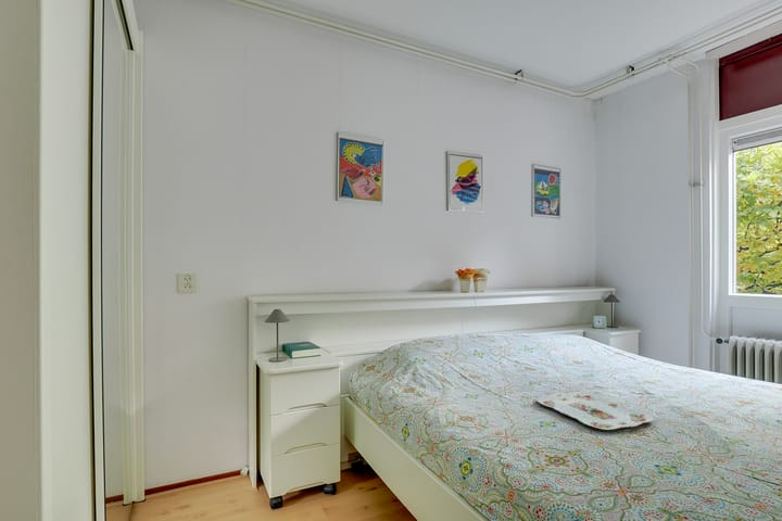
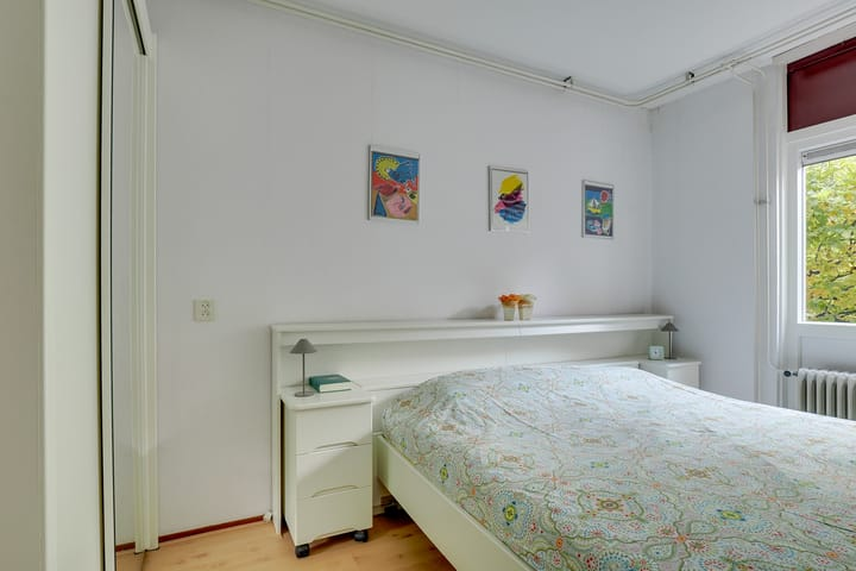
- serving tray [535,391,654,431]
